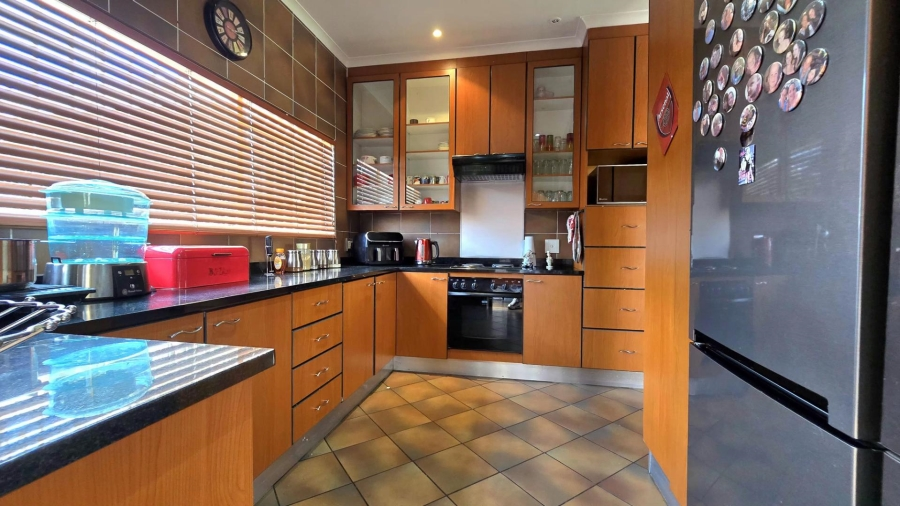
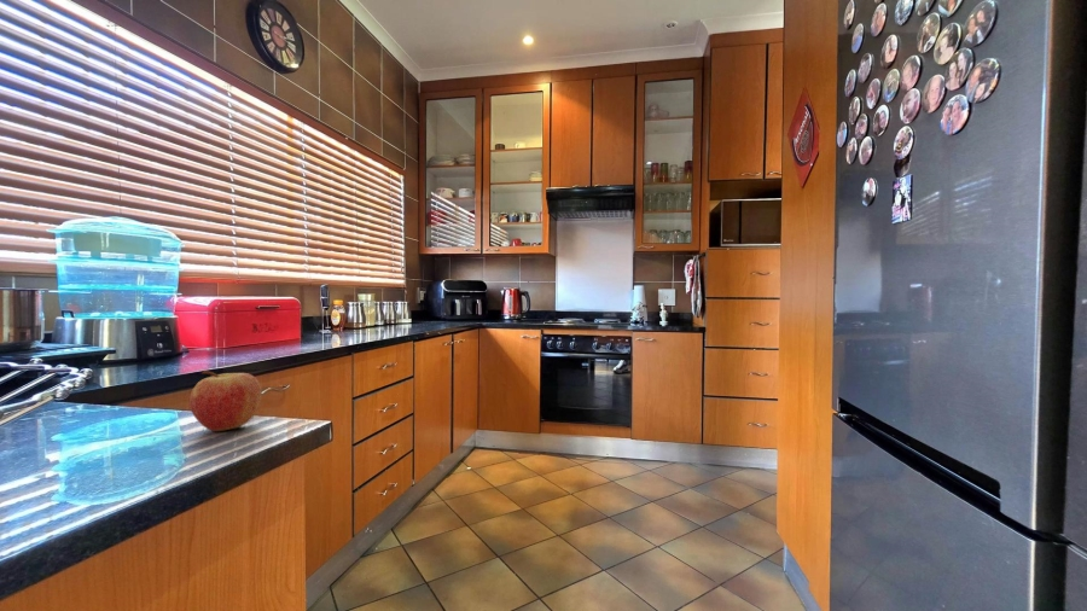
+ fruit [188,369,262,432]
